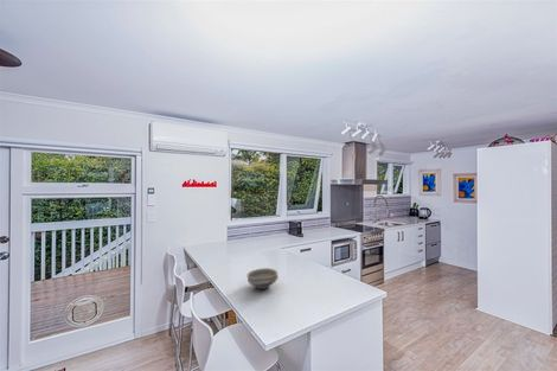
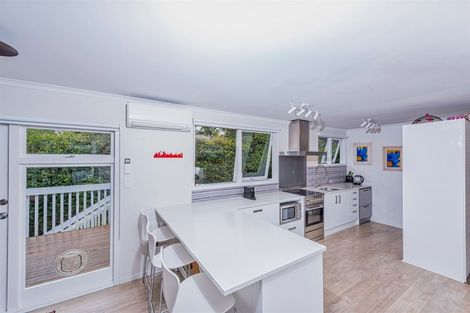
- bowl [245,267,280,290]
